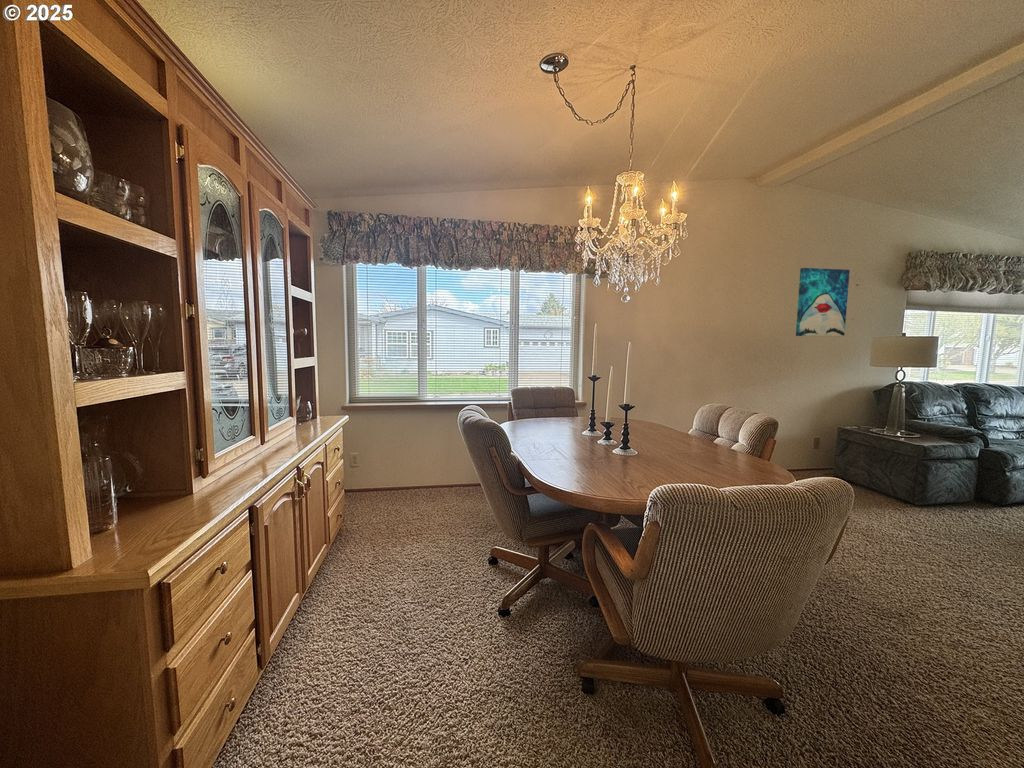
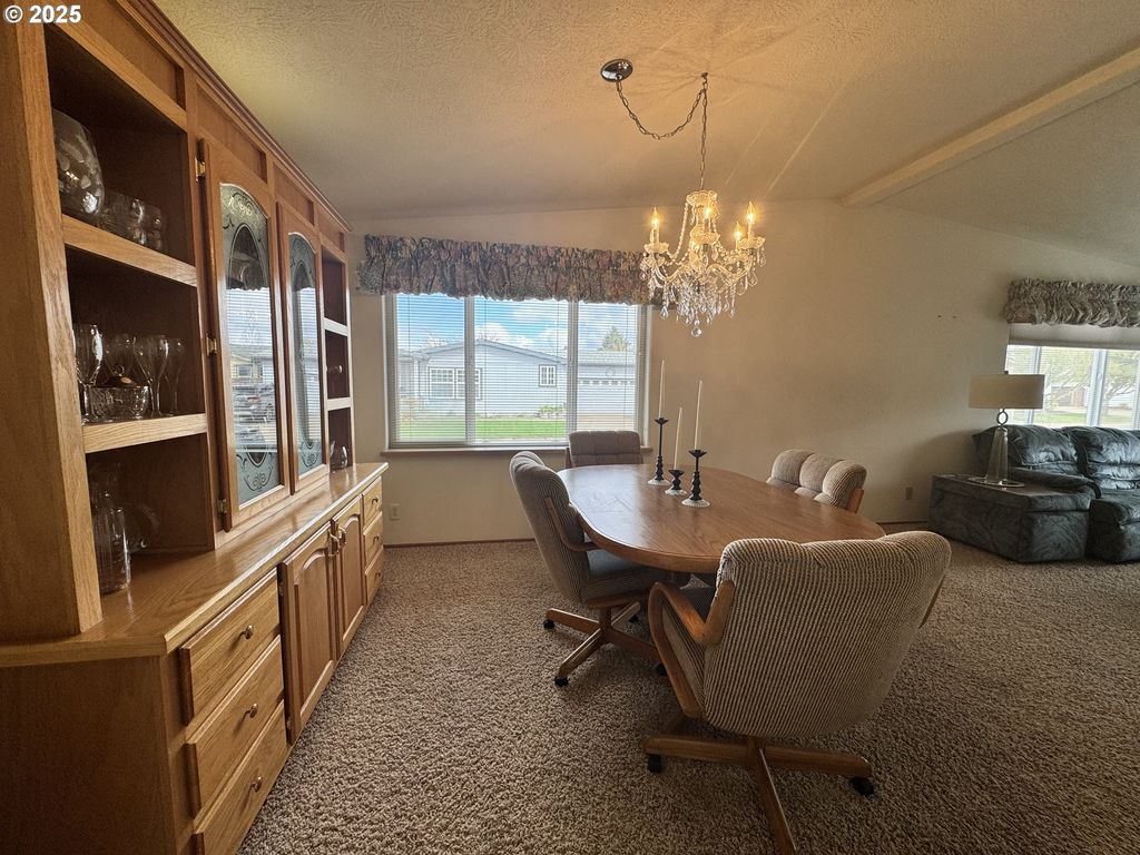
- wall art [795,267,851,338]
